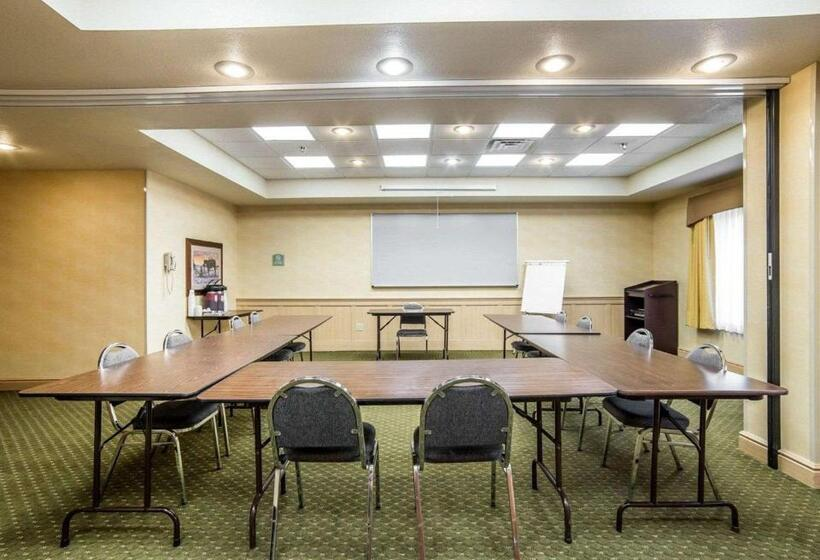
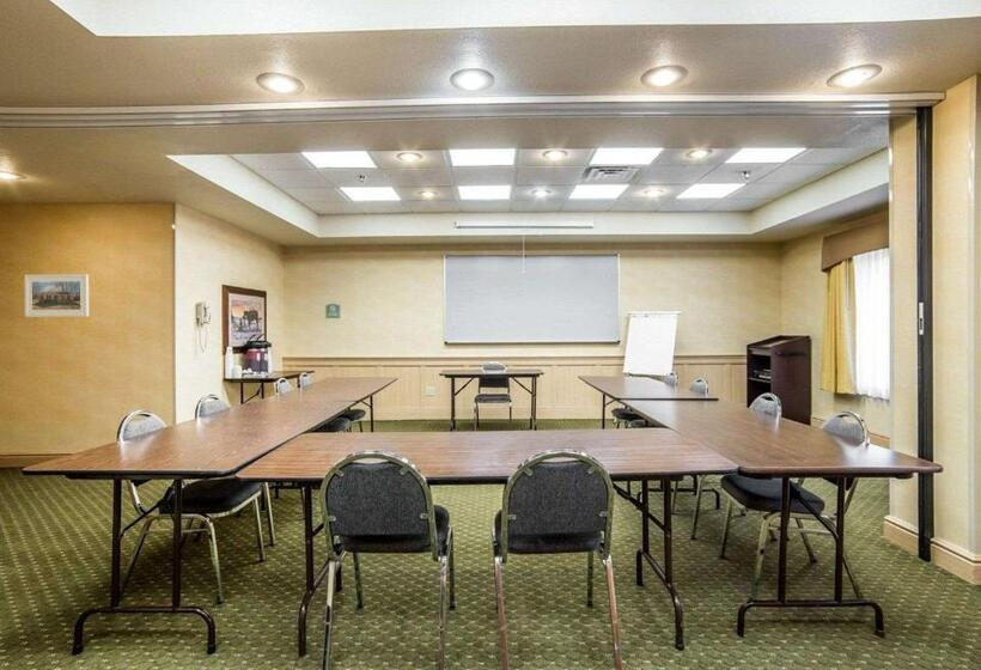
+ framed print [24,273,90,318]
